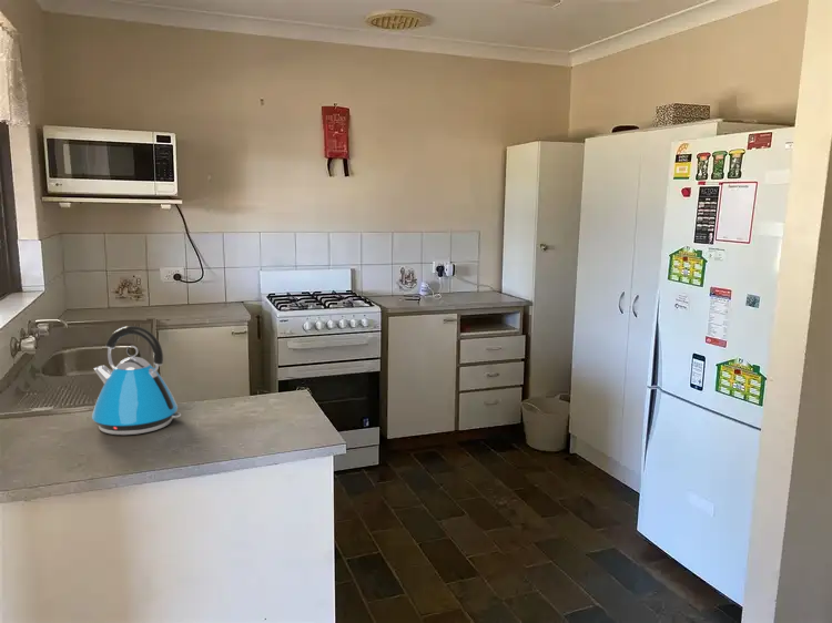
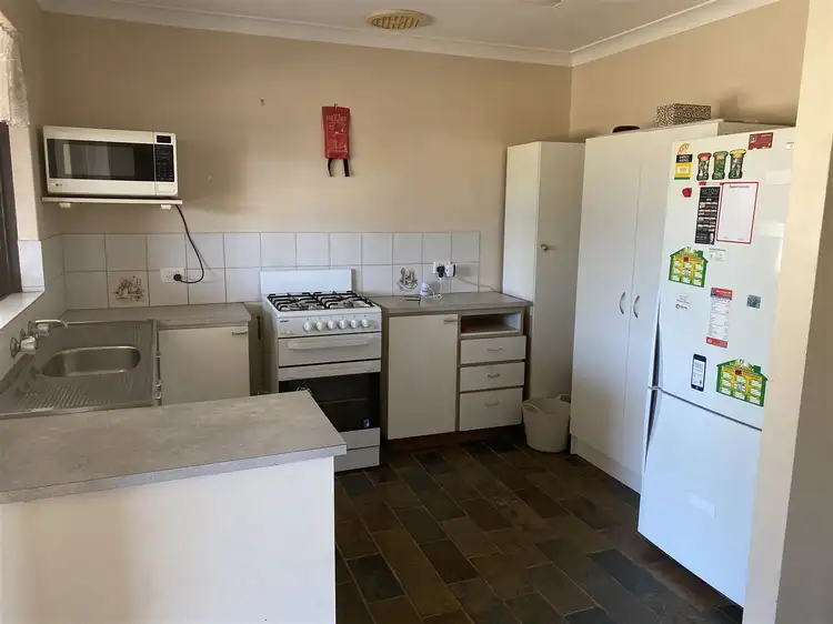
- kettle [91,325,182,436]
